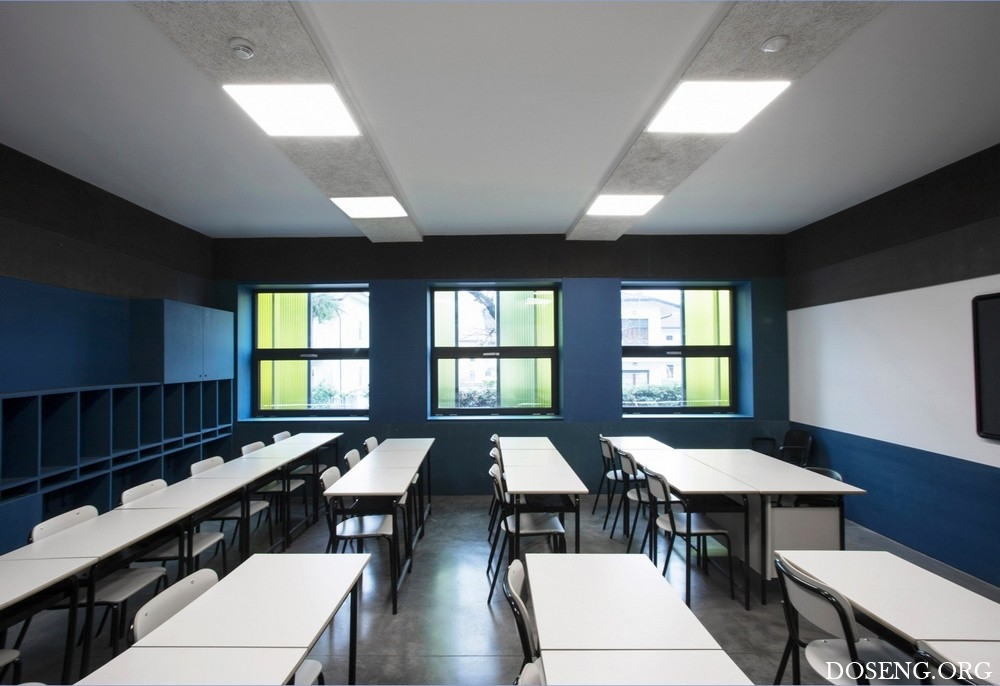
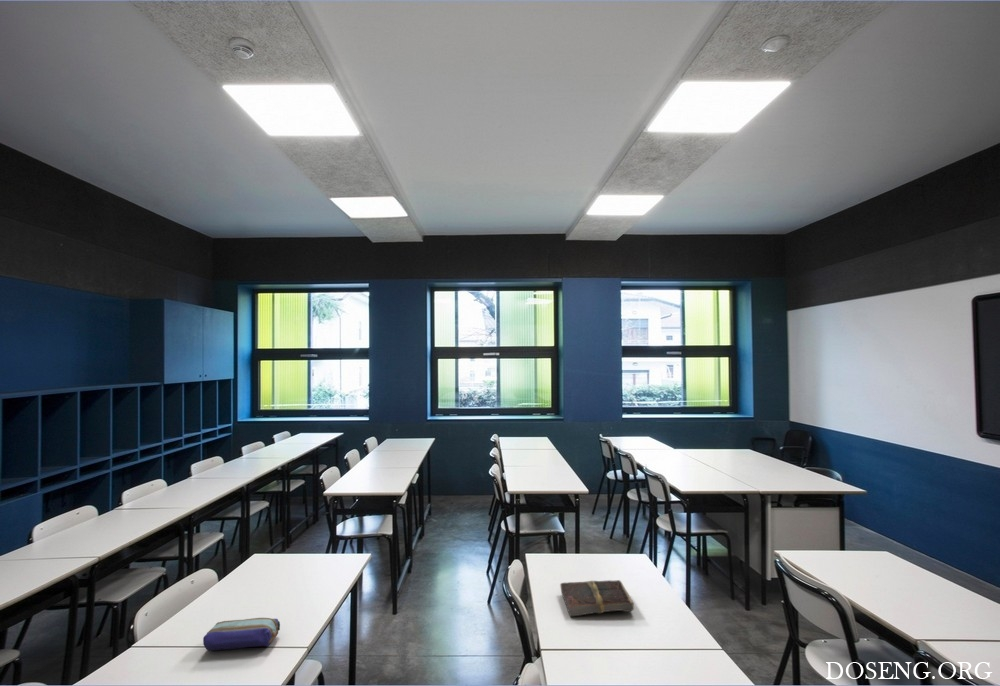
+ pencil case [202,617,281,652]
+ book [559,579,635,618]
